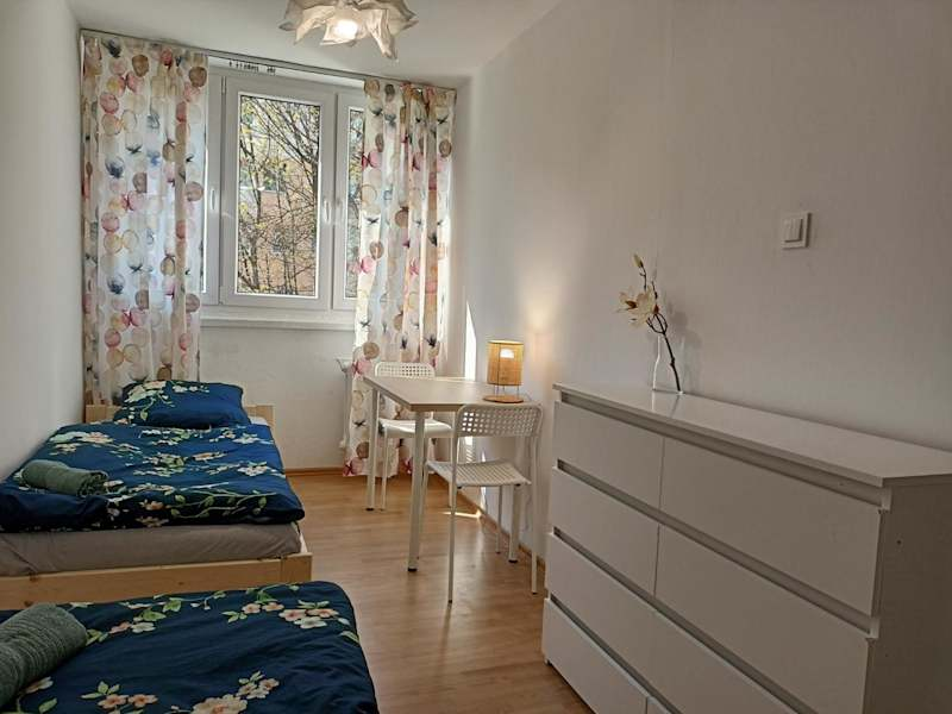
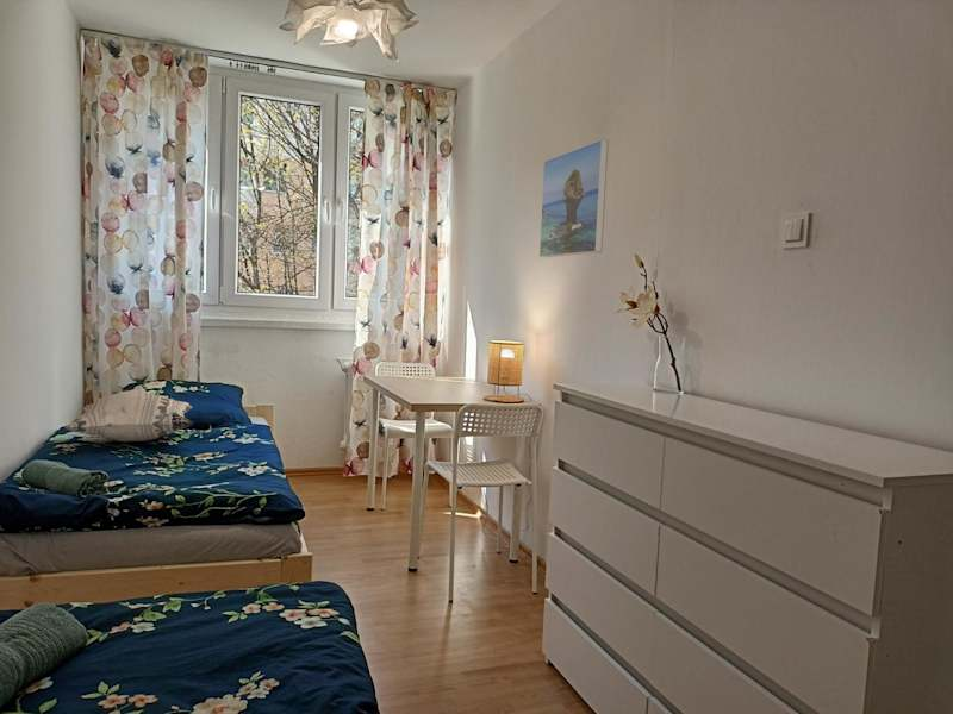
+ decorative pillow [63,388,194,443]
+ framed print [538,138,610,258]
